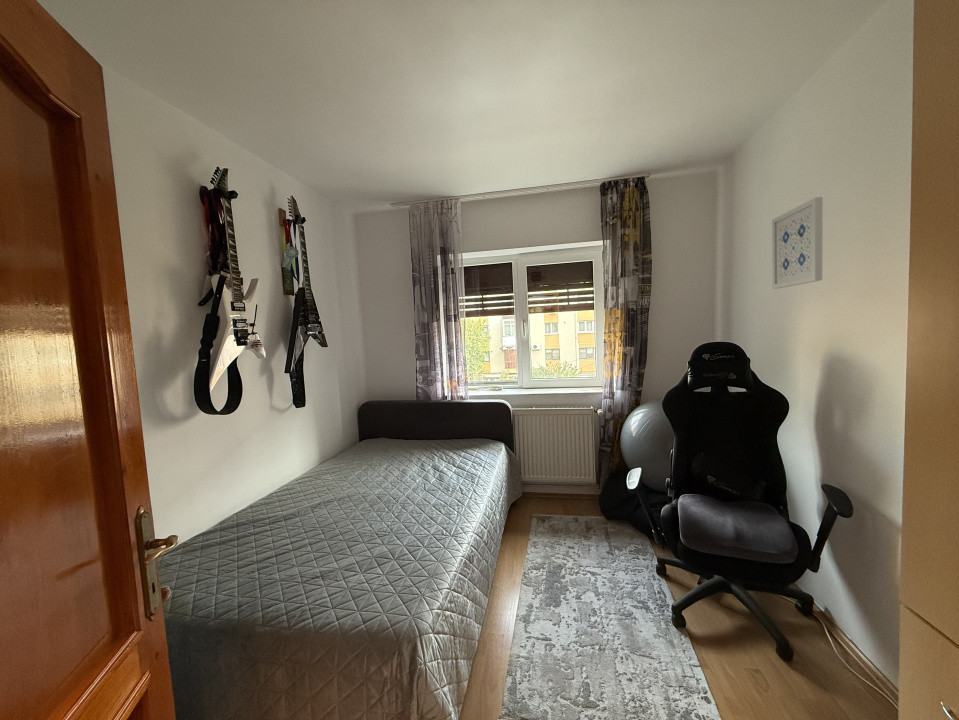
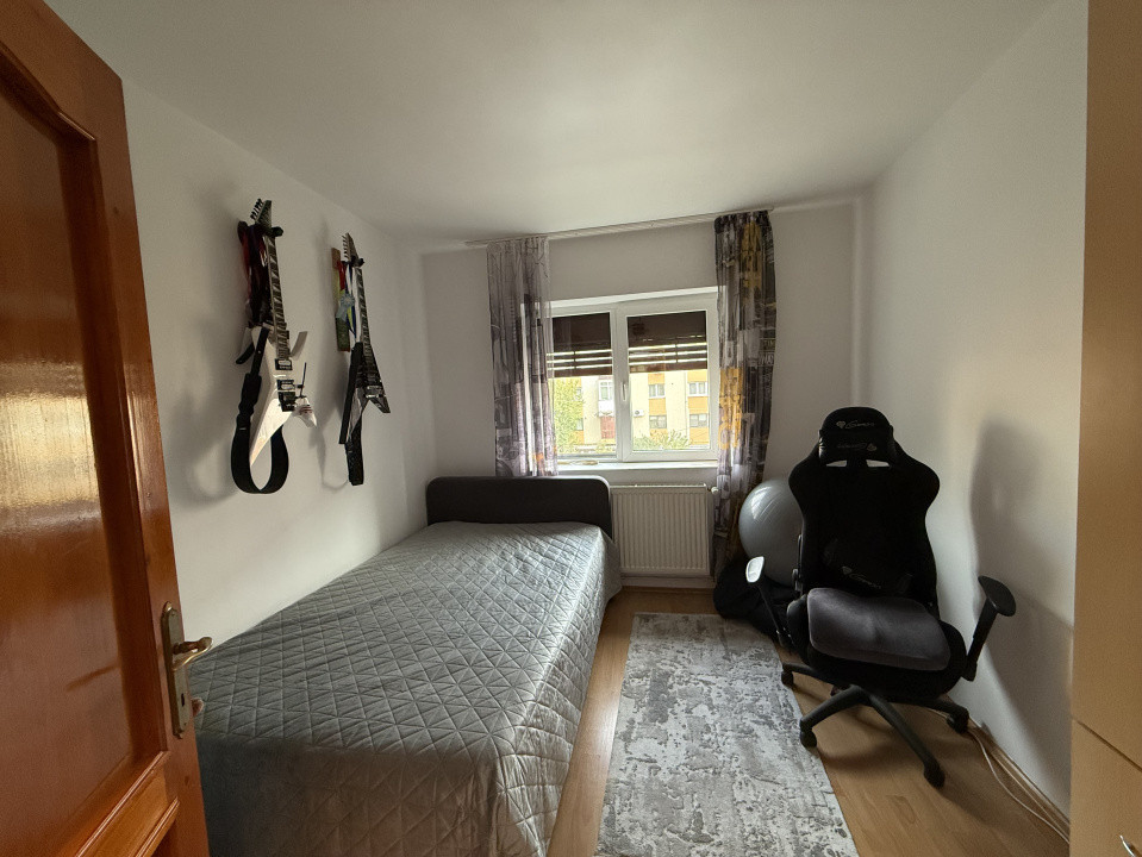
- wall art [771,196,824,290]
